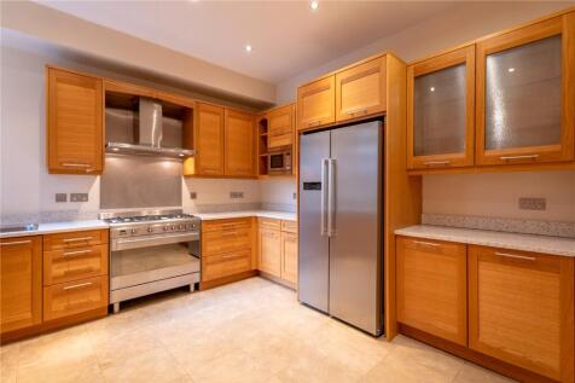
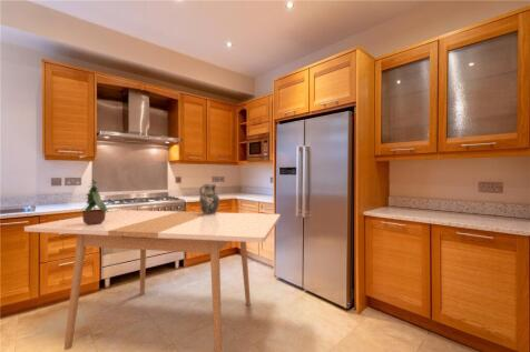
+ dining table [23,209,282,352]
+ potted plant [79,179,109,225]
+ ceramic jug [198,183,220,214]
